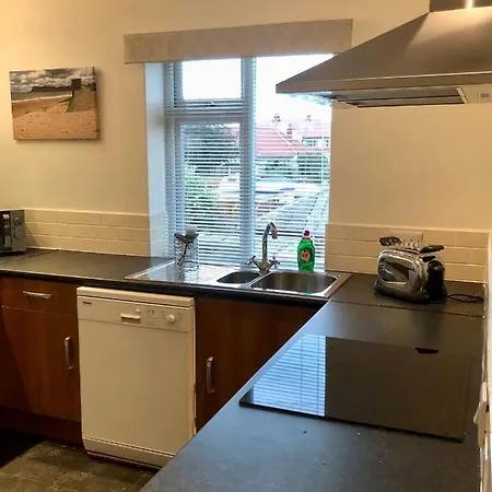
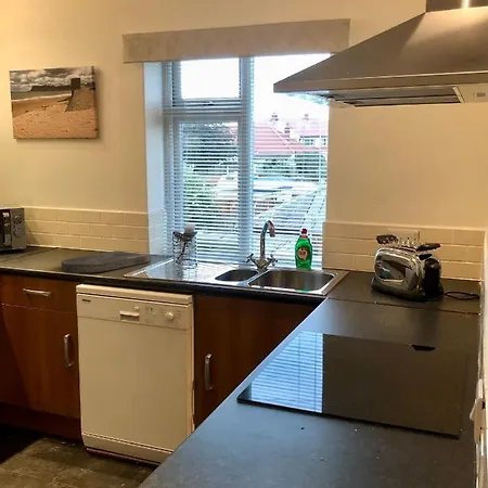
+ cutting board [61,249,152,274]
